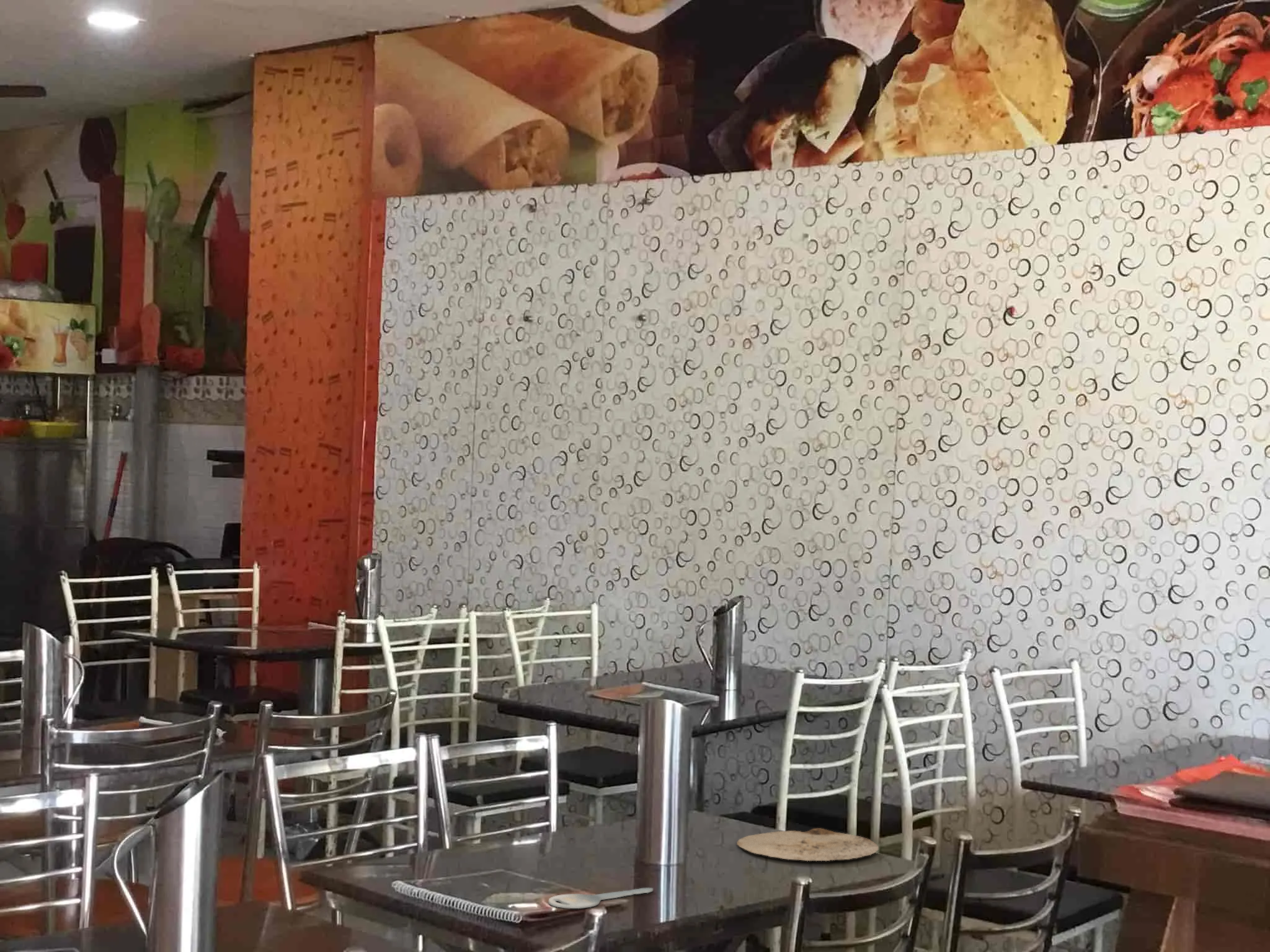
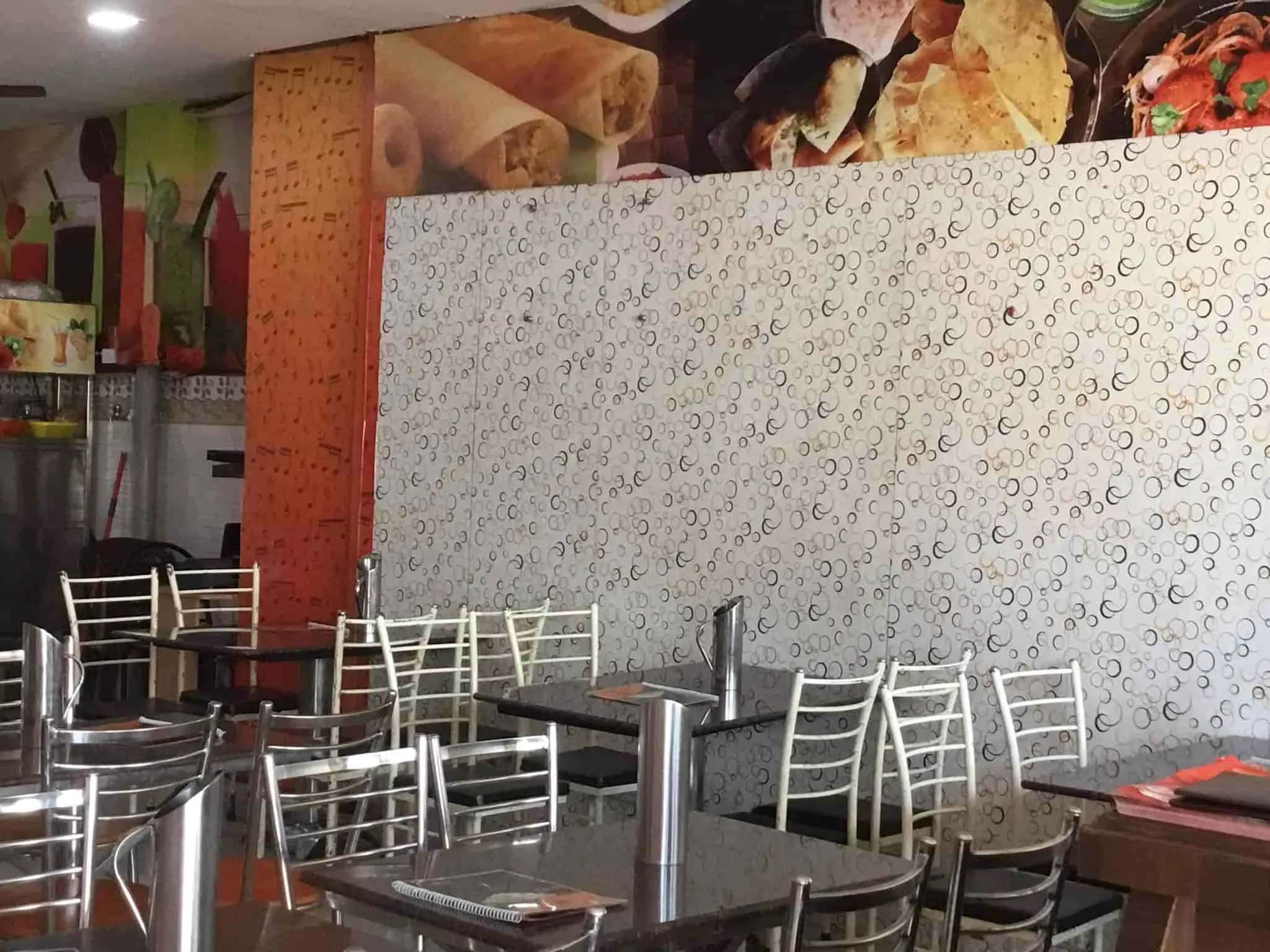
- plate [736,827,879,862]
- key [548,887,654,909]
